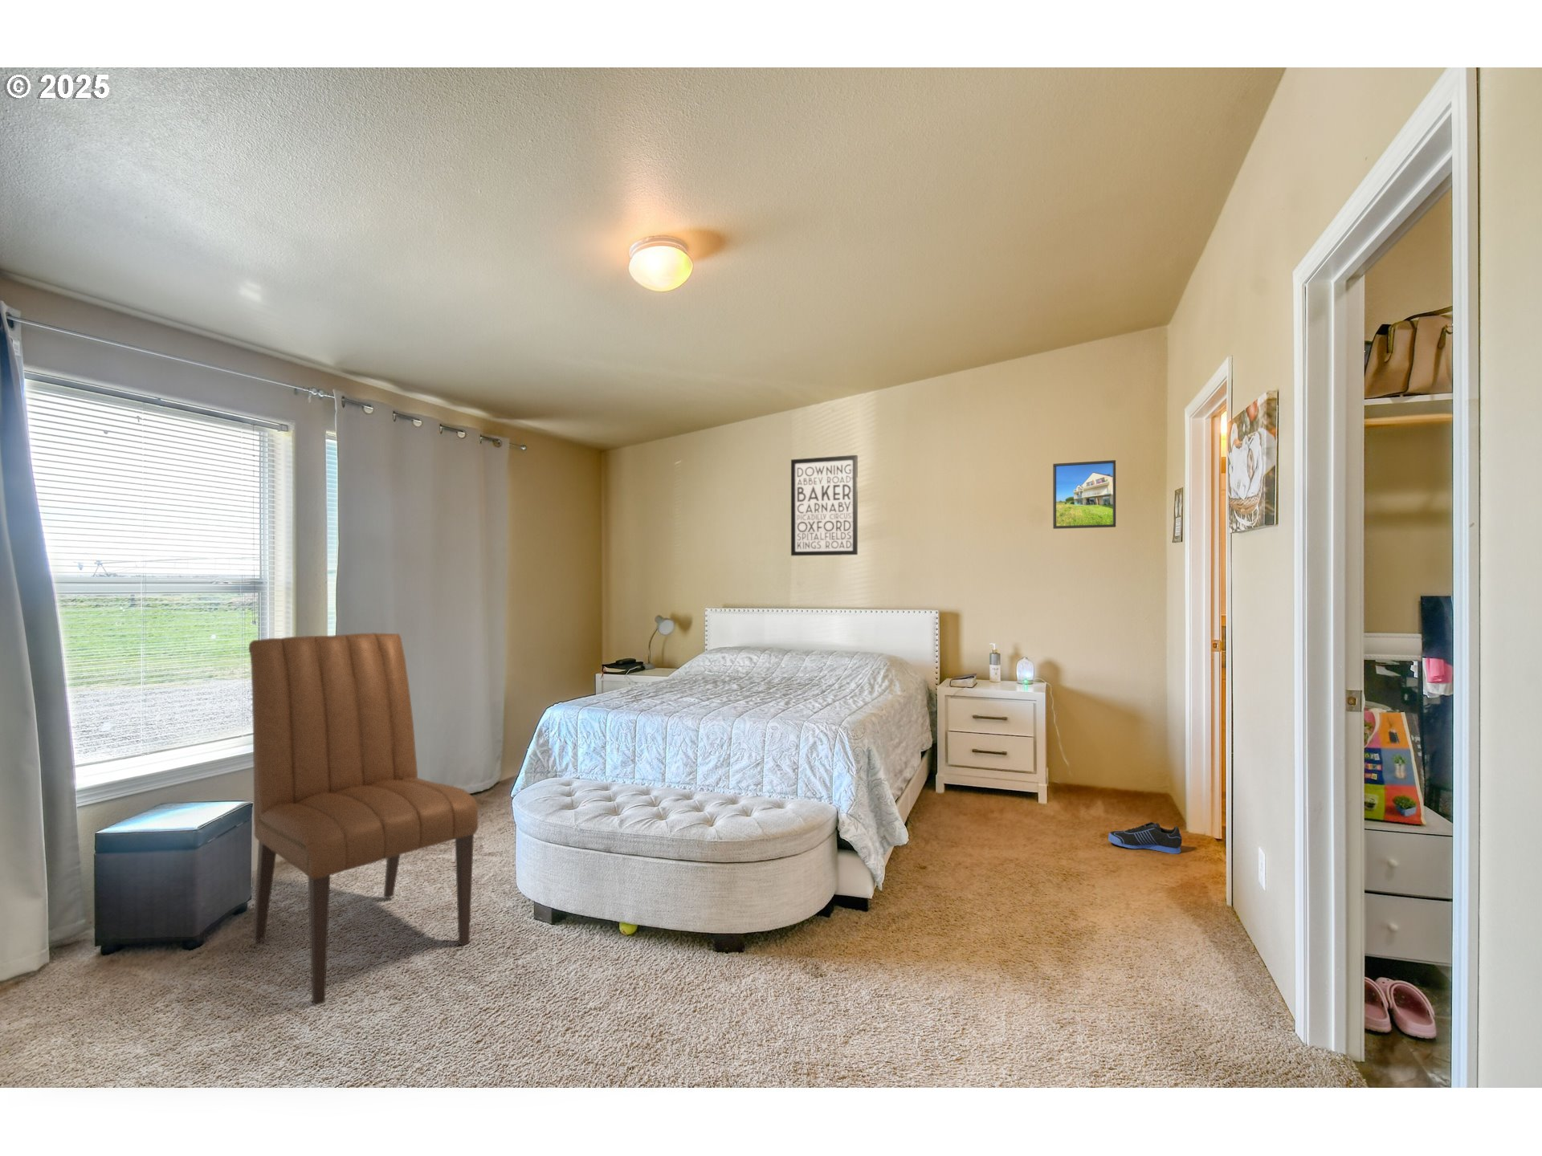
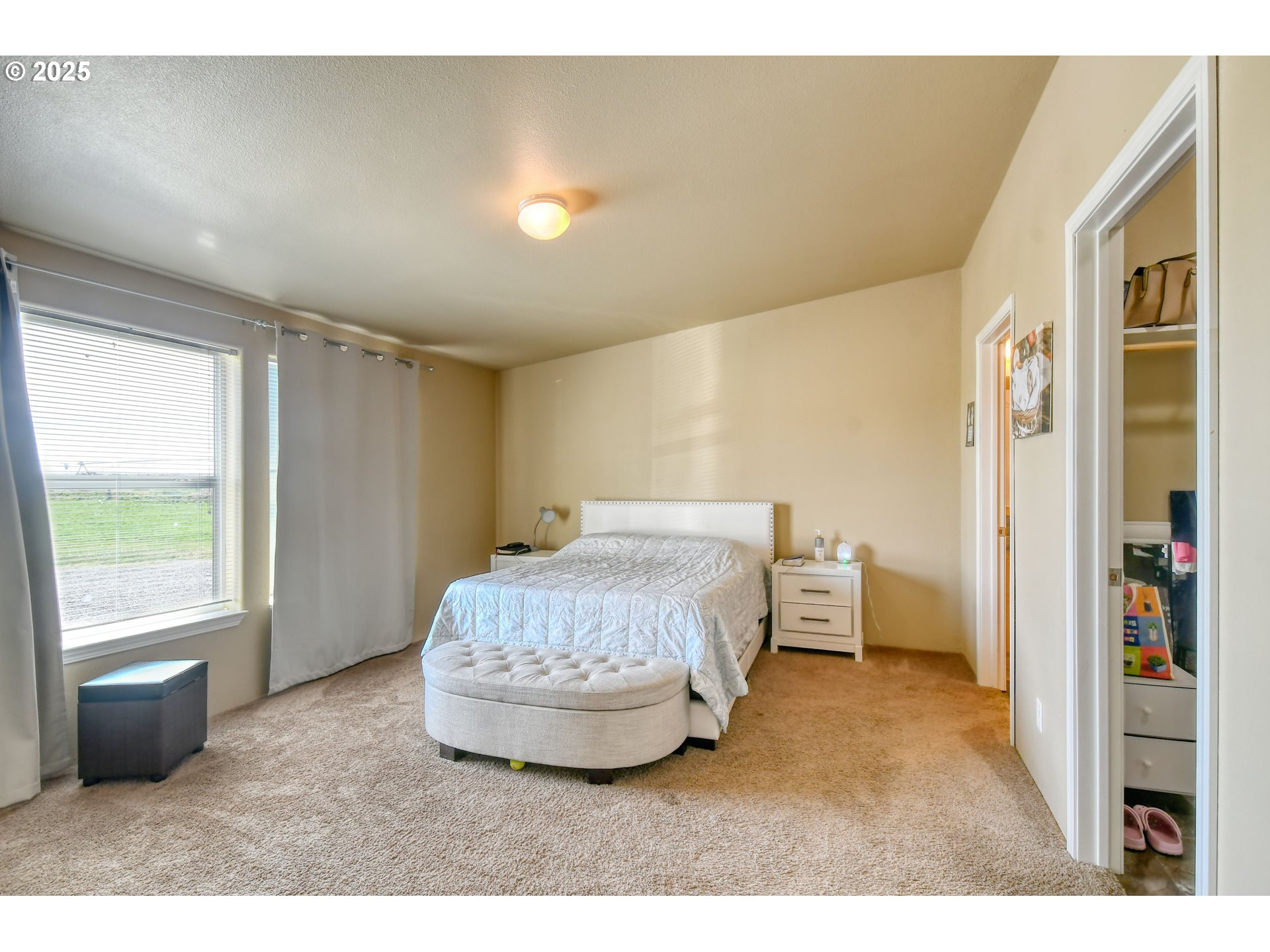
- sneaker [1107,821,1183,854]
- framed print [1053,459,1116,529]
- chair [248,631,478,1007]
- wall art [790,454,858,556]
